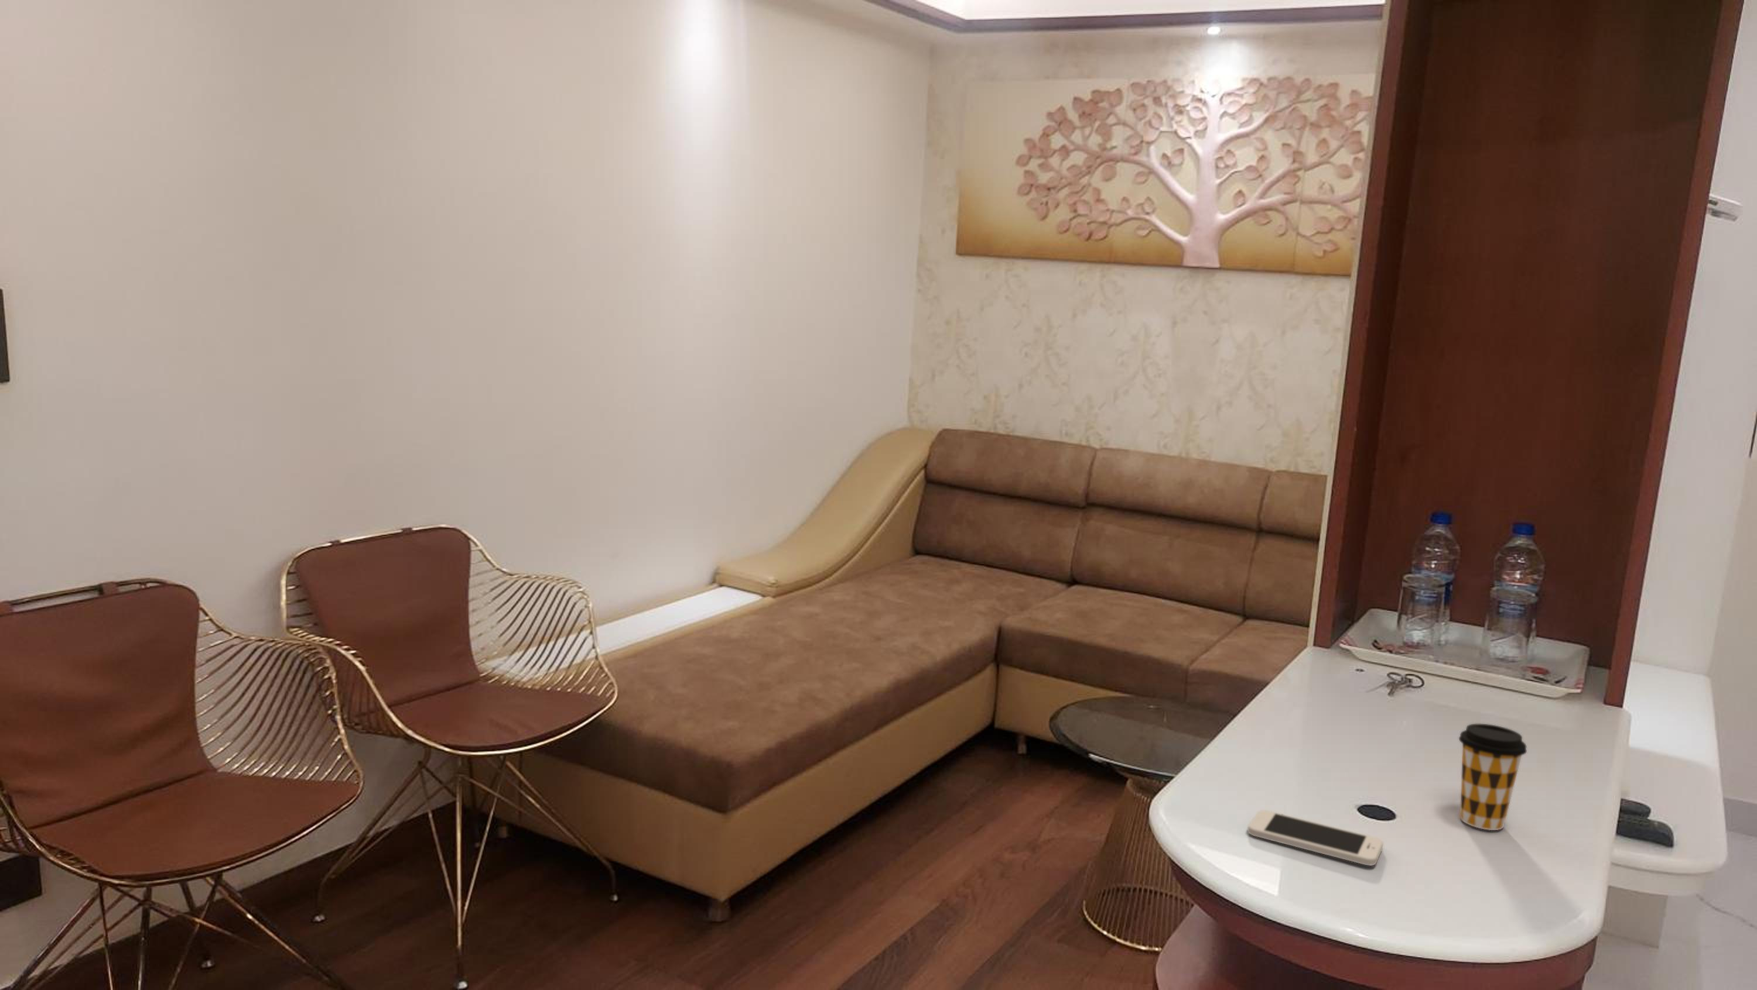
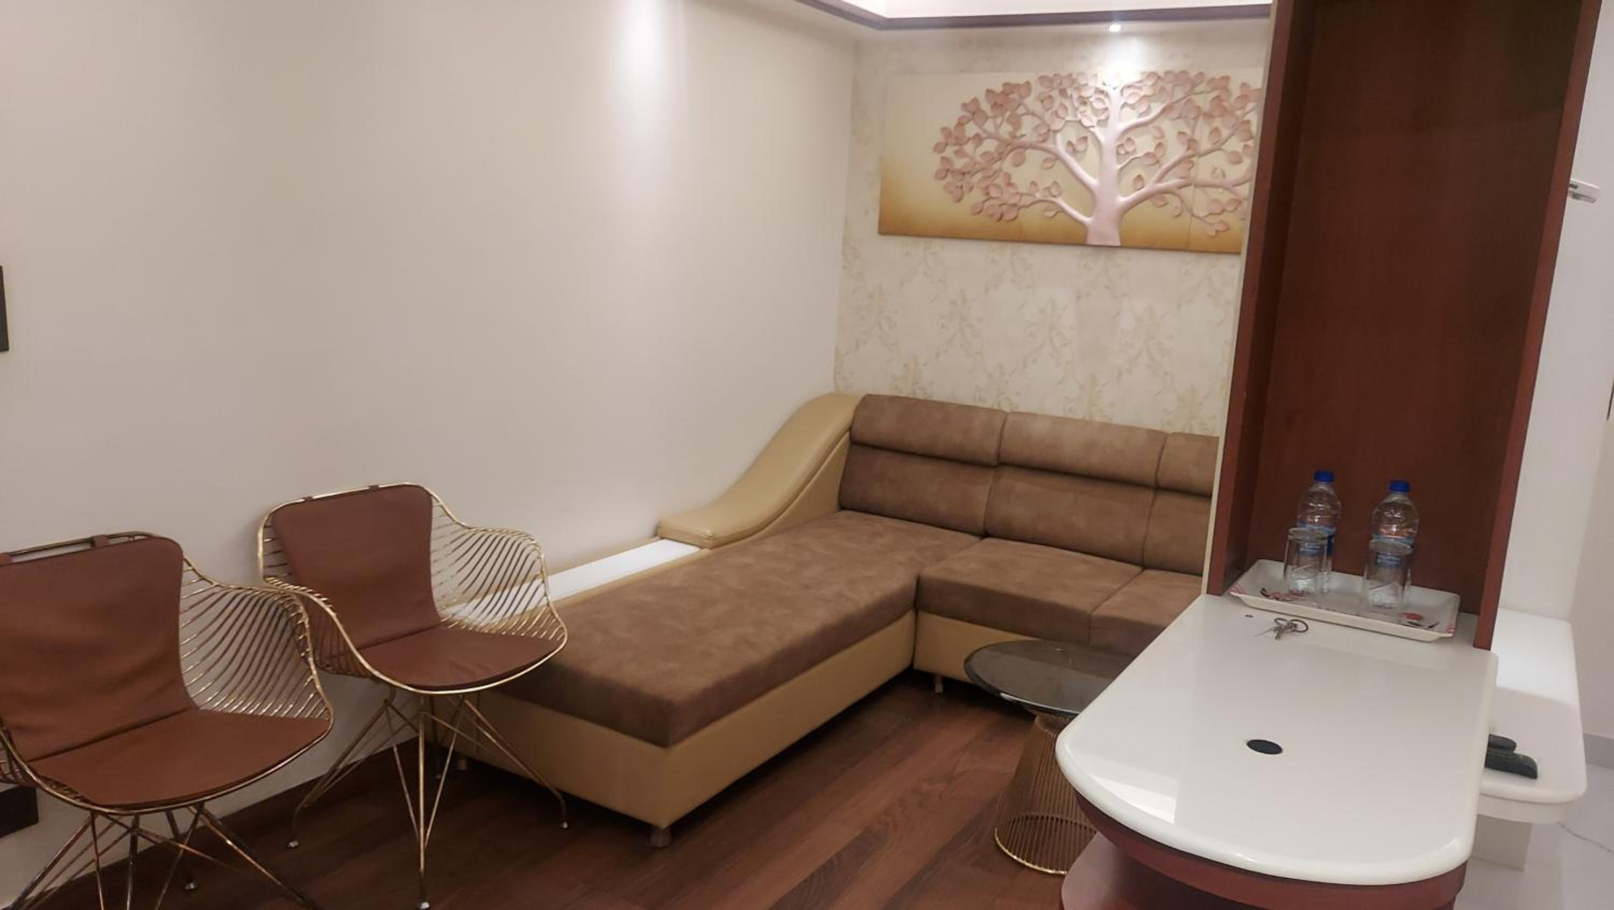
- coffee cup [1458,724,1528,831]
- smartphone [1247,810,1384,866]
